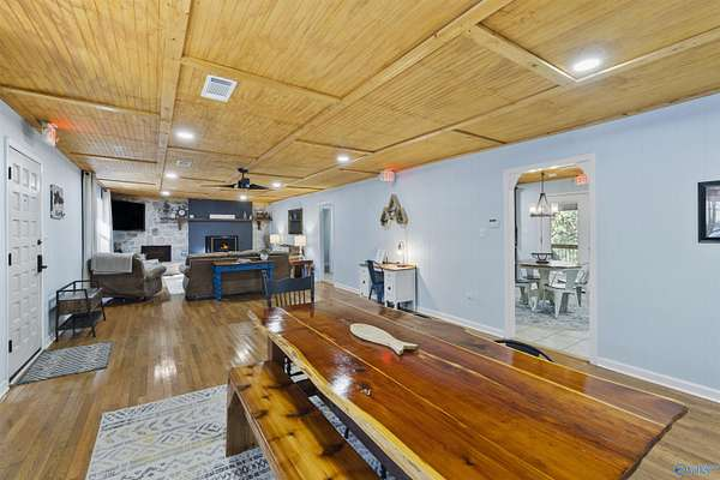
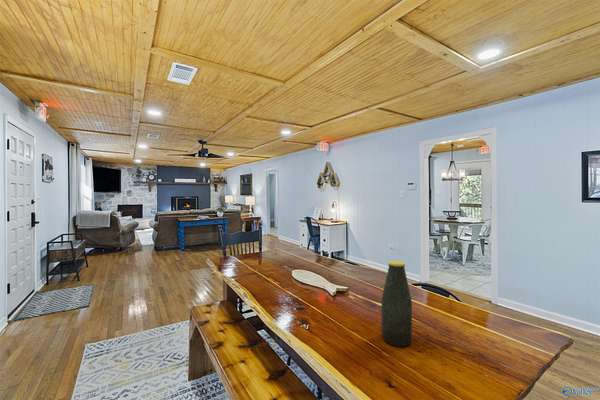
+ bottle [381,260,413,347]
